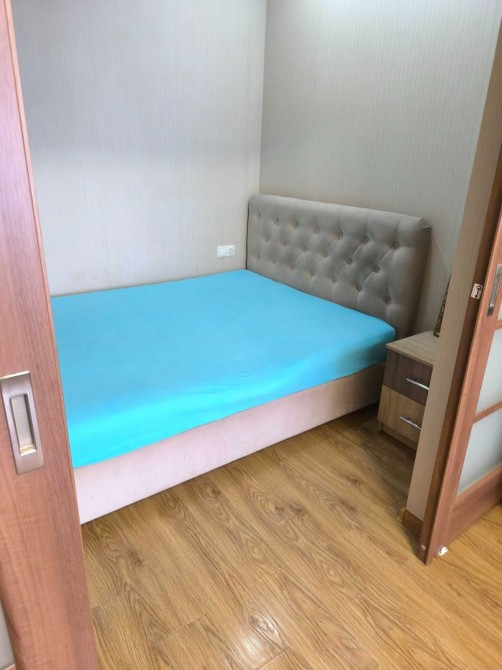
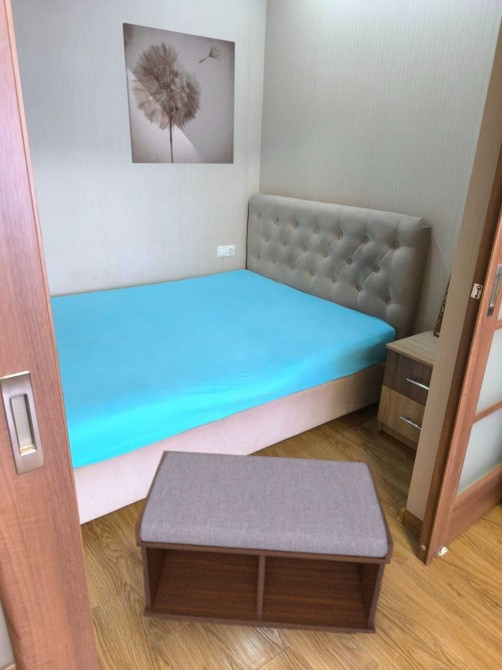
+ bench [134,449,395,635]
+ wall art [122,22,236,165]
